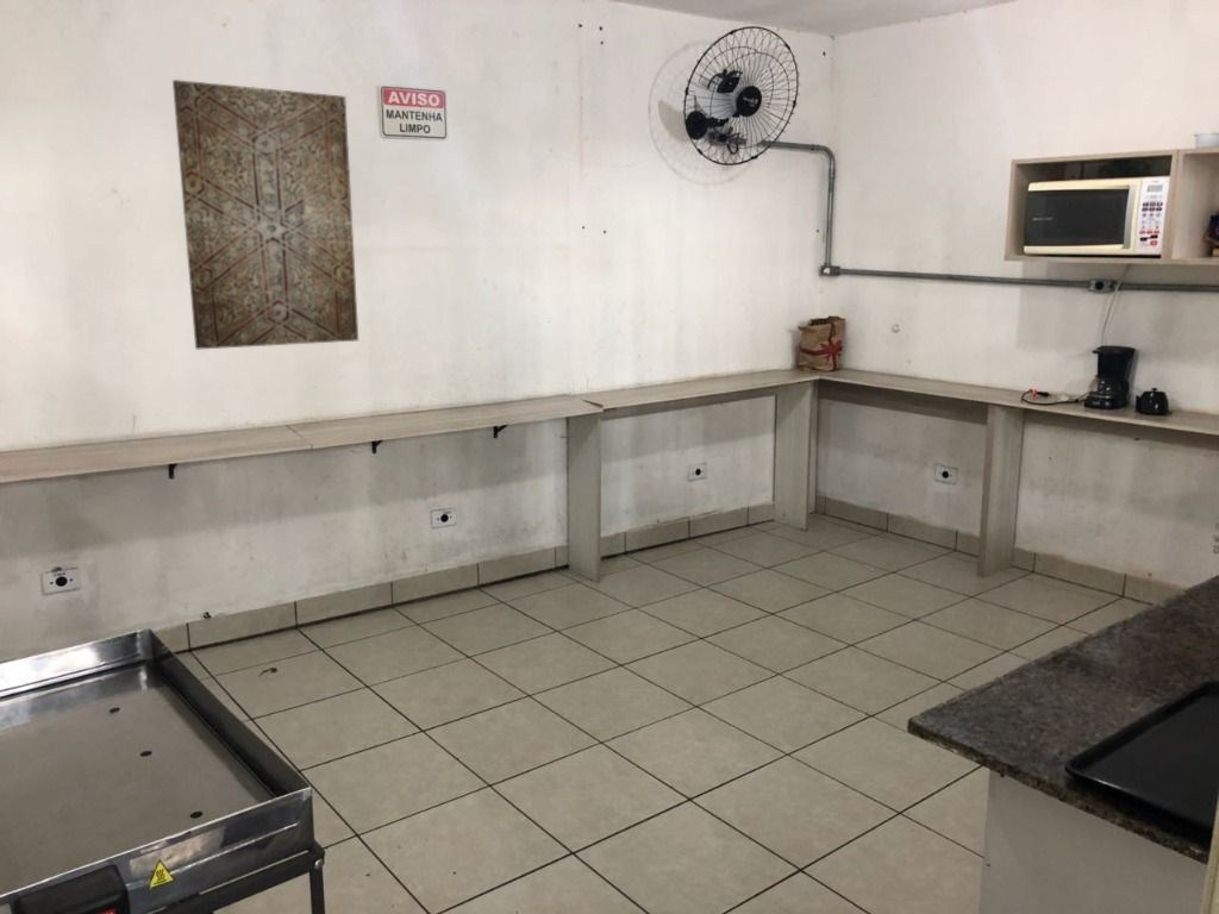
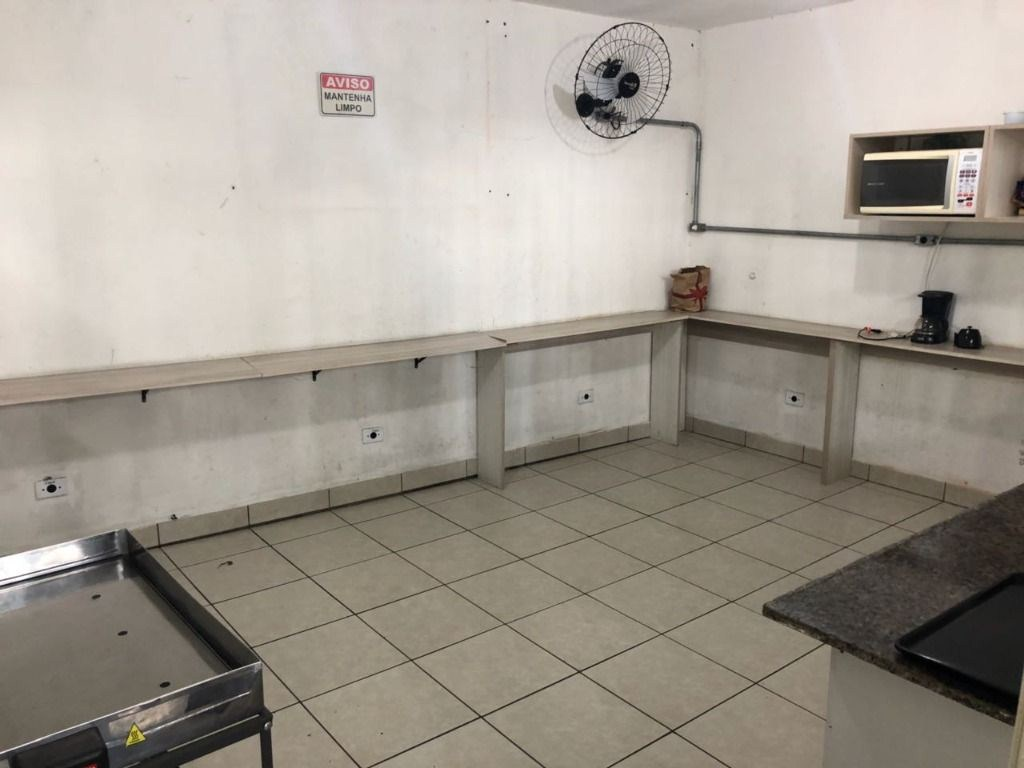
- wall art [171,79,360,350]
